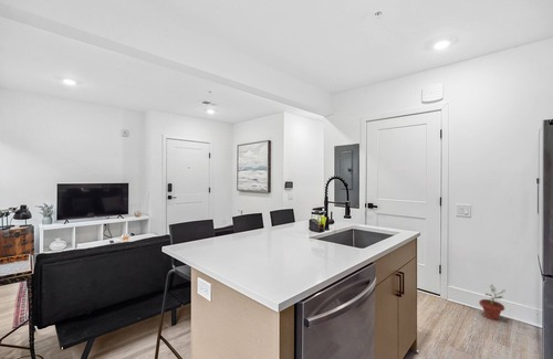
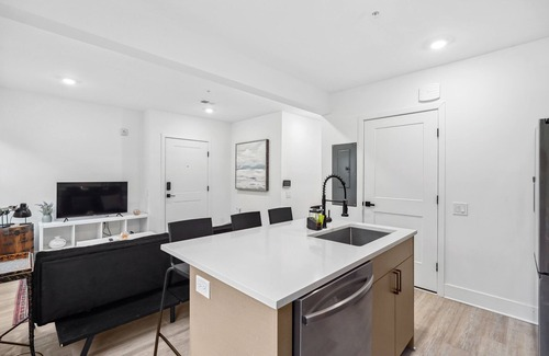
- potted plant [478,285,505,320]
